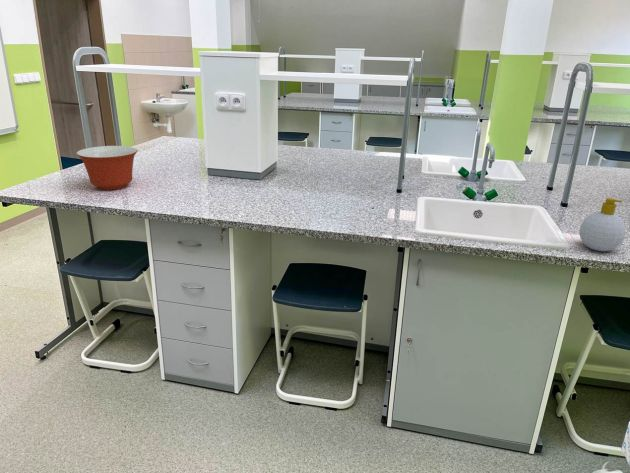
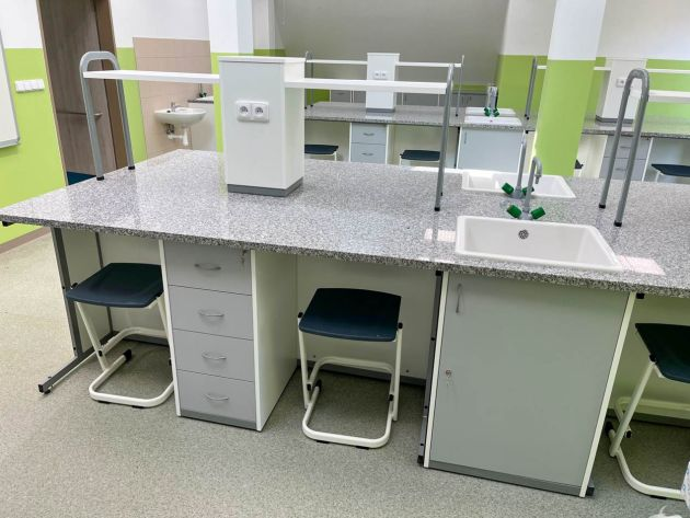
- mixing bowl [75,145,139,191]
- soap bottle [578,197,627,252]
